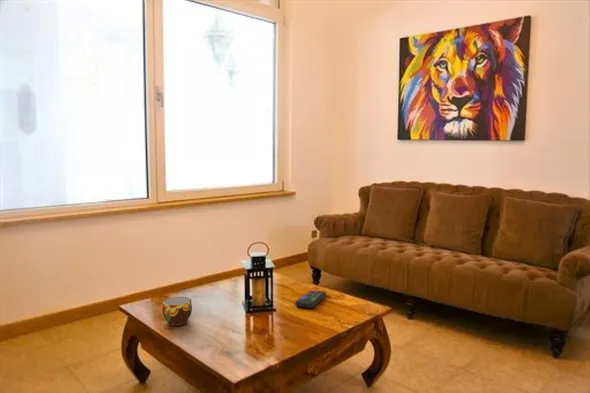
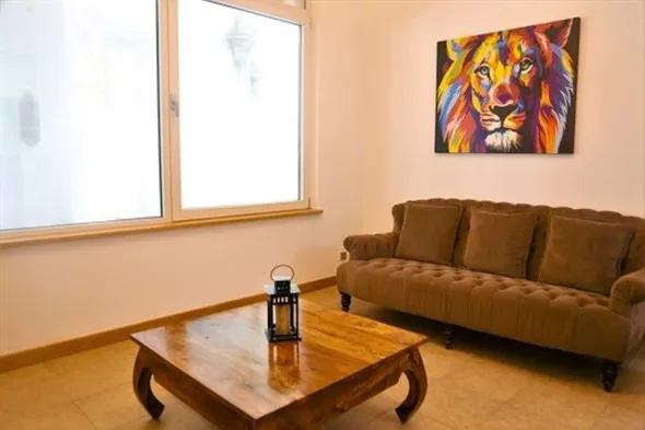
- cup [161,296,193,327]
- remote control [294,289,328,309]
